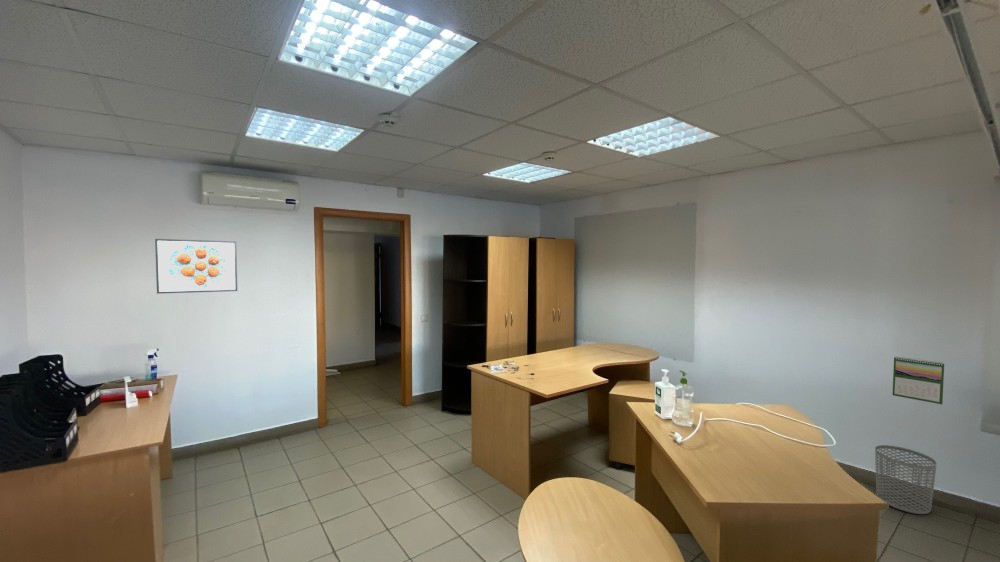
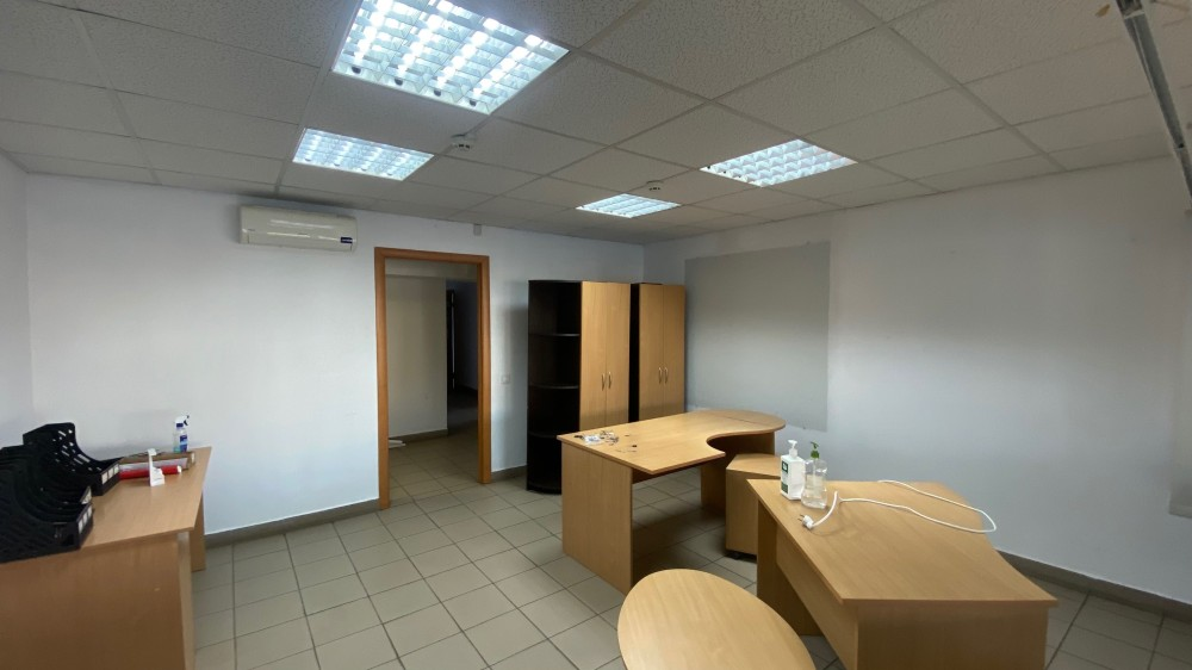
- waste bin [874,444,937,515]
- calendar [892,355,945,405]
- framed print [154,238,238,295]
